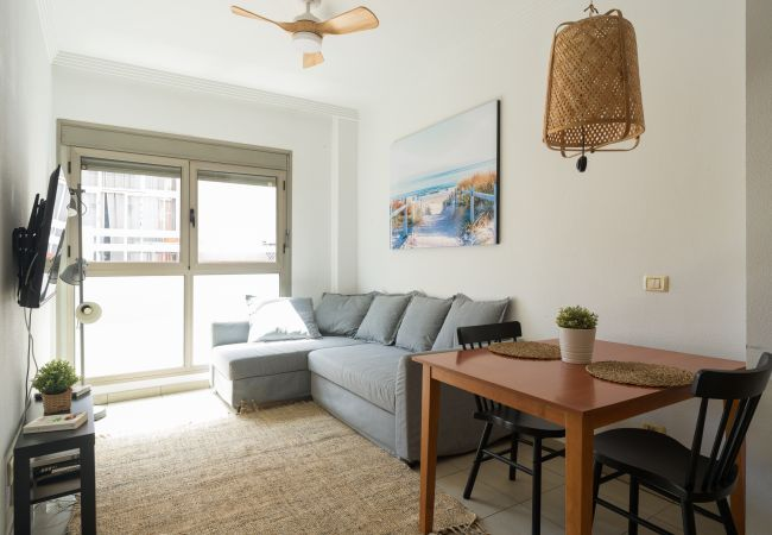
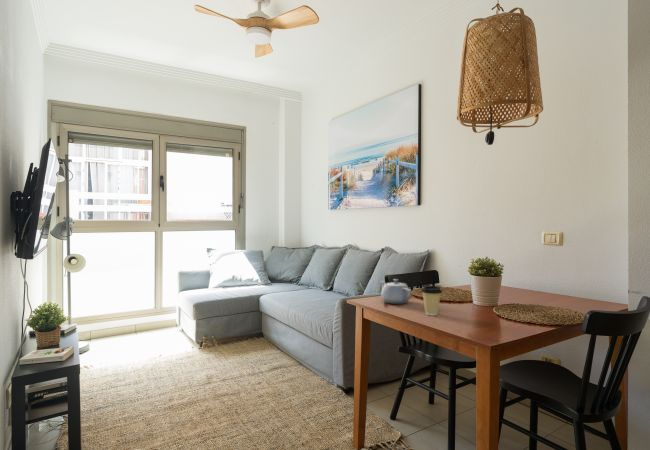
+ teapot [380,278,412,305]
+ coffee cup [420,285,443,316]
